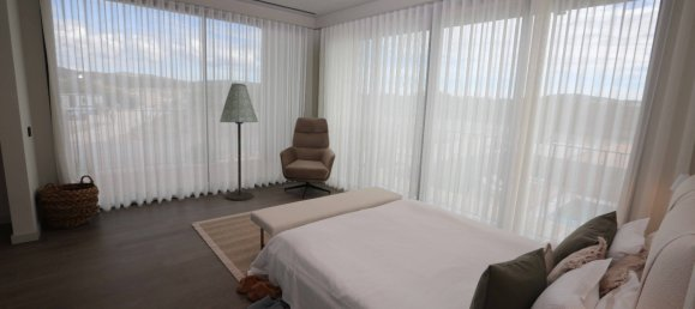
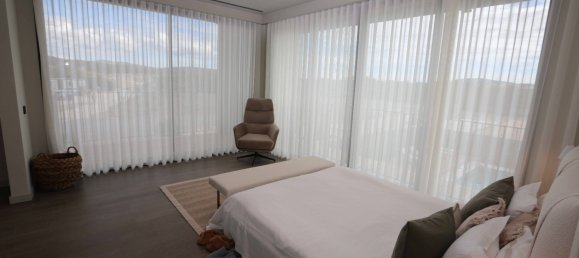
- floor lamp [218,81,259,201]
